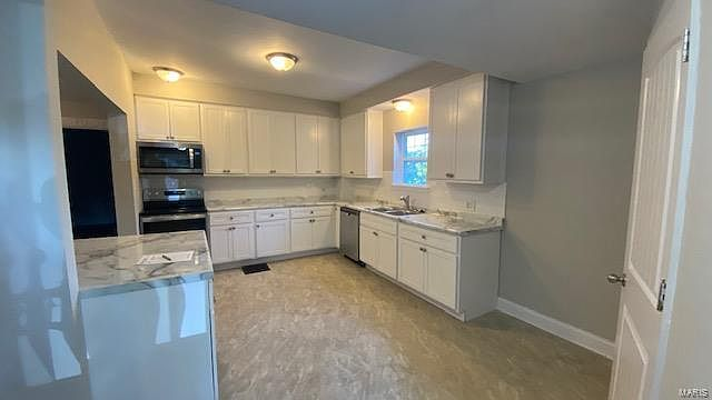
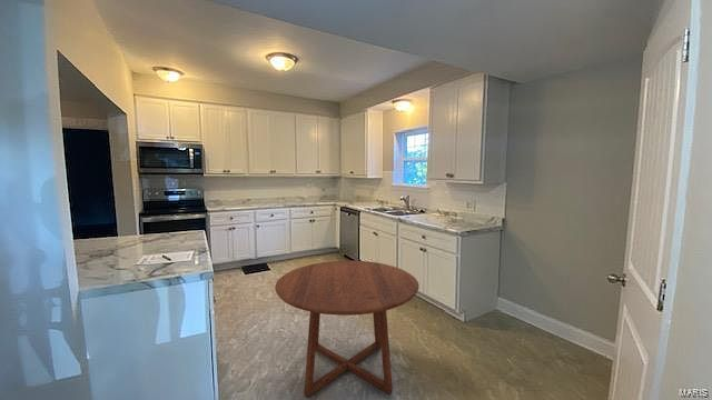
+ round table [274,260,421,398]
